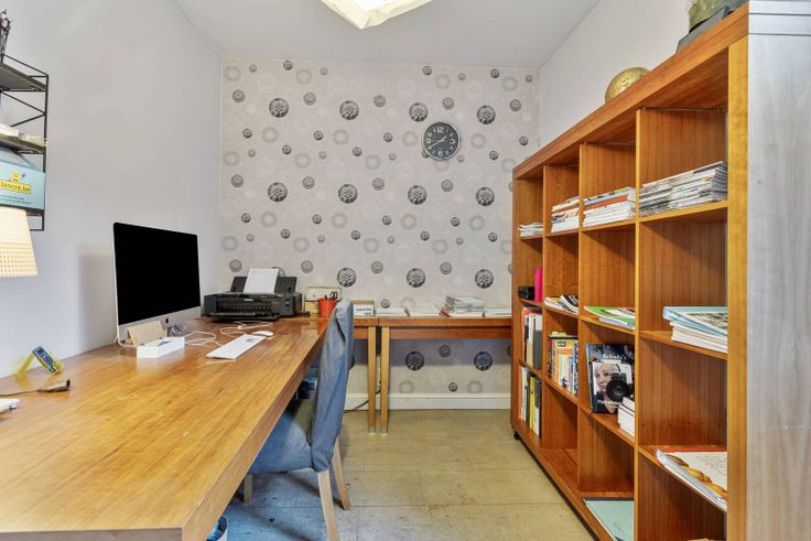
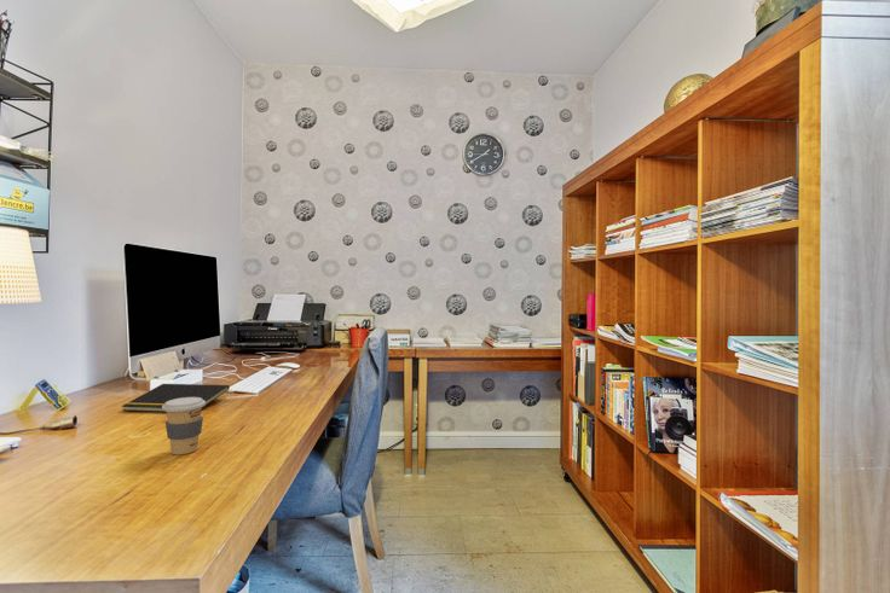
+ coffee cup [162,397,206,455]
+ notepad [121,383,231,413]
